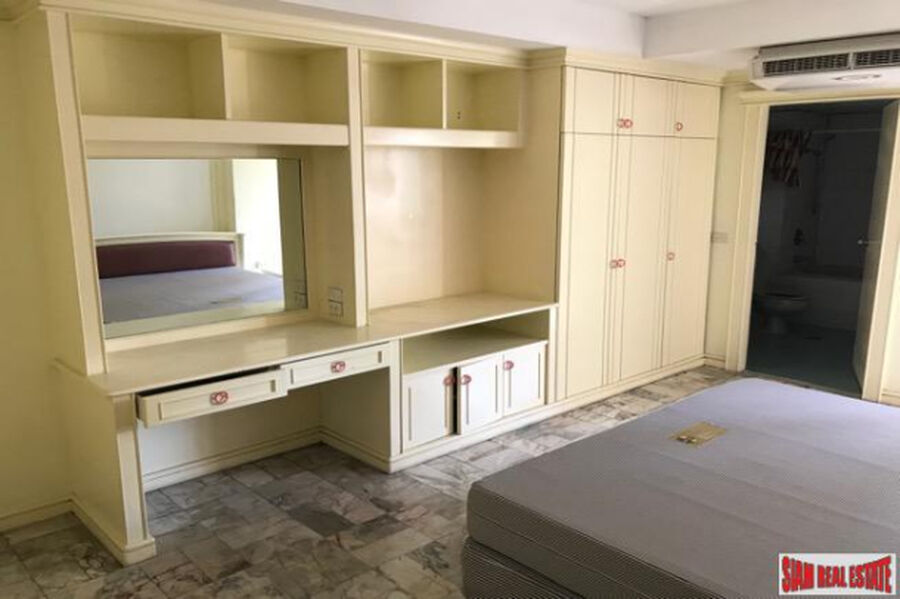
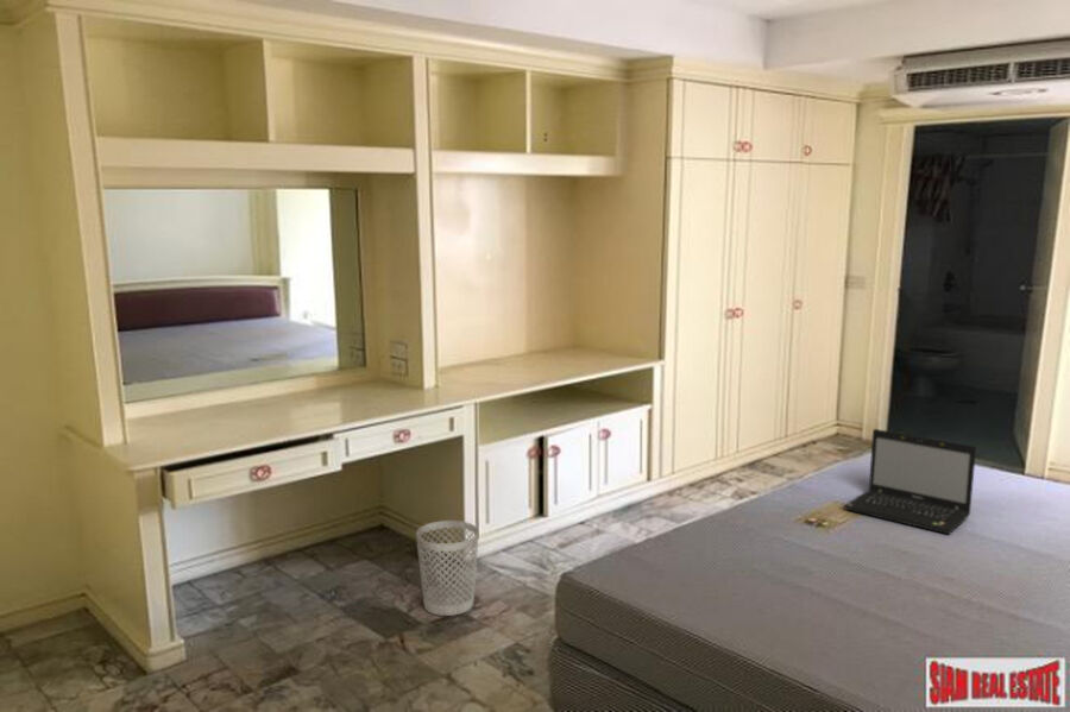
+ laptop [843,428,977,536]
+ wastebasket [415,519,480,617]
